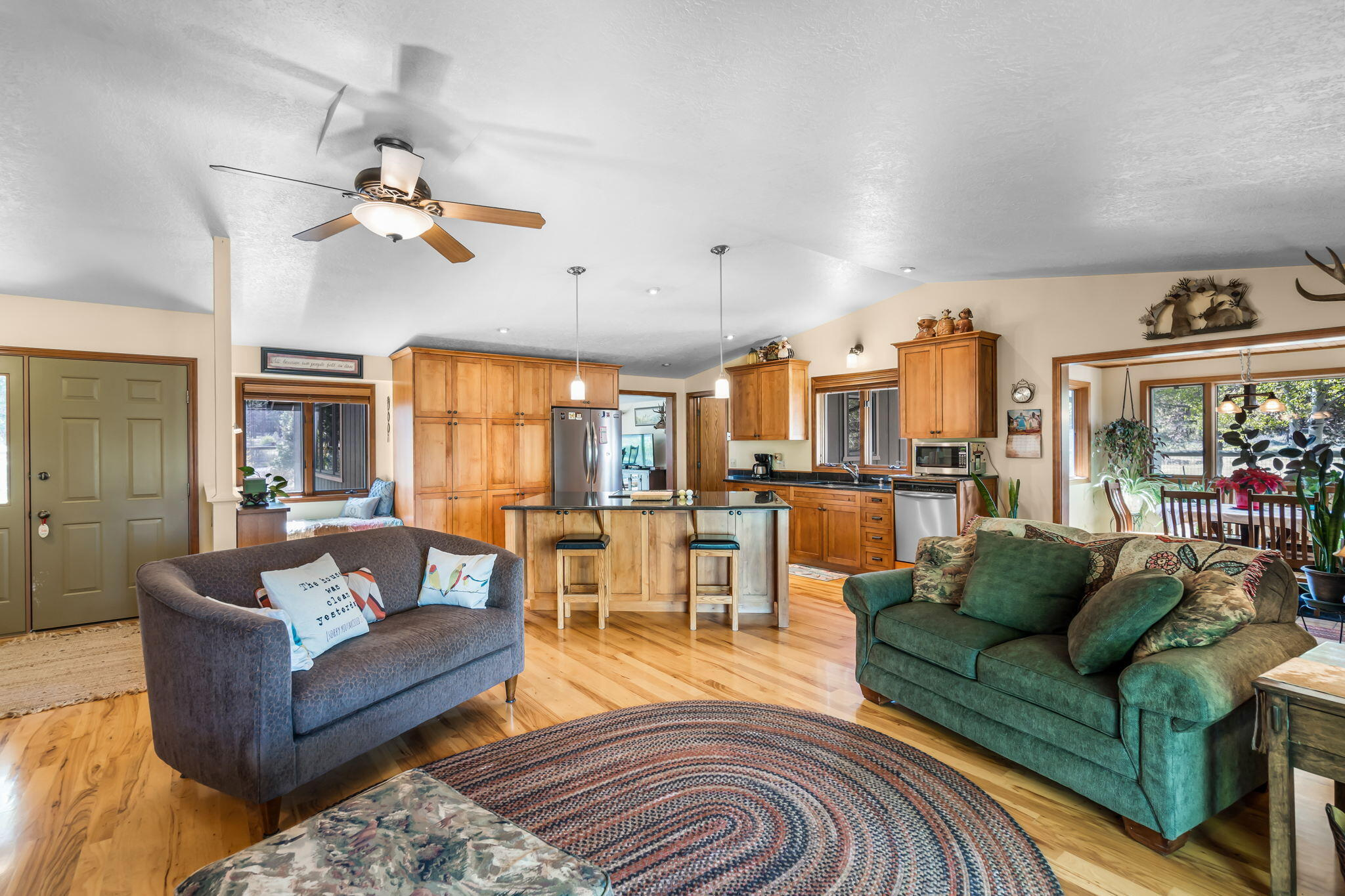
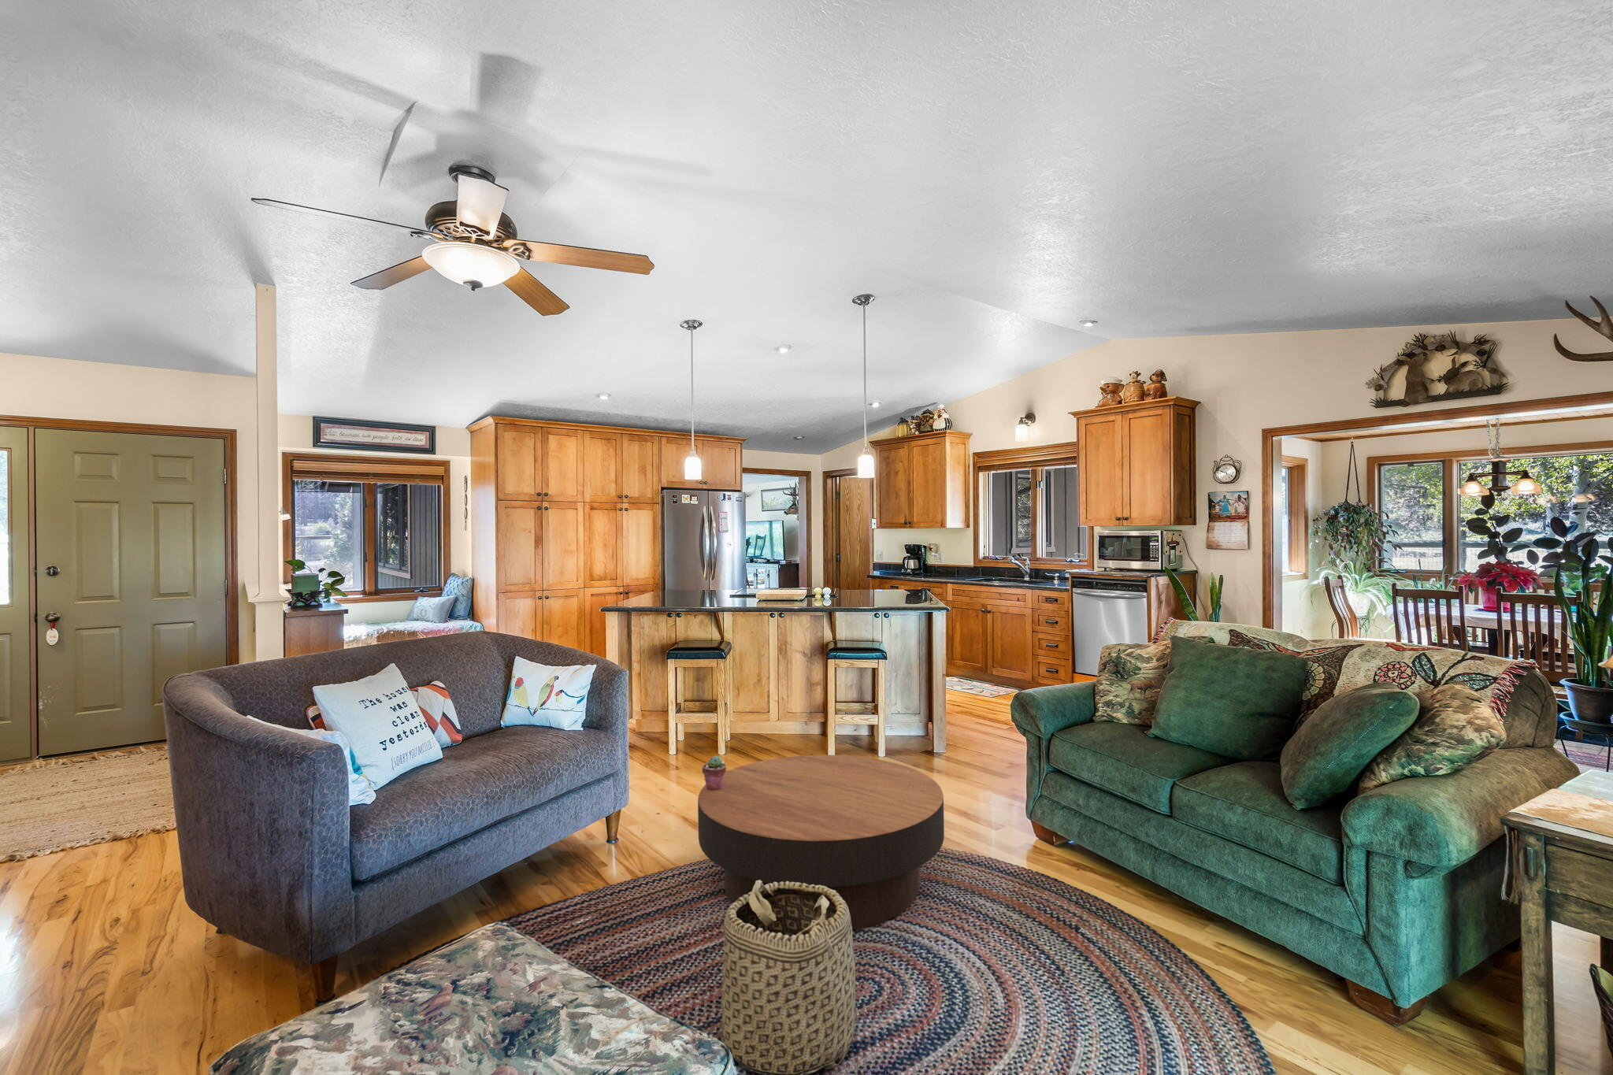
+ coffee table [697,755,945,931]
+ basket [722,879,856,1075]
+ potted succulent [702,755,727,789]
